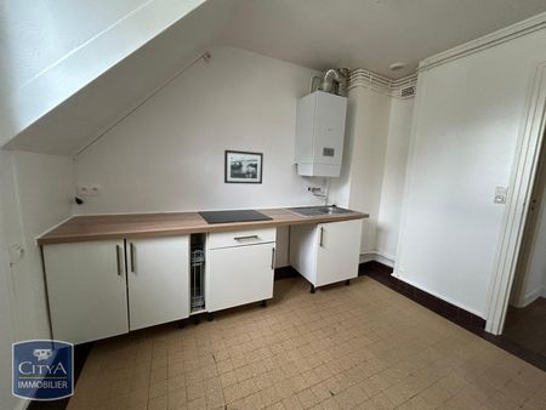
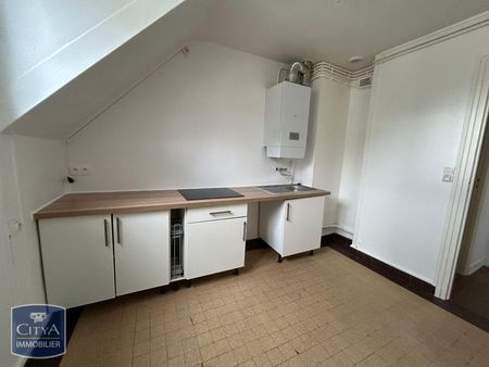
- picture frame [223,149,265,186]
